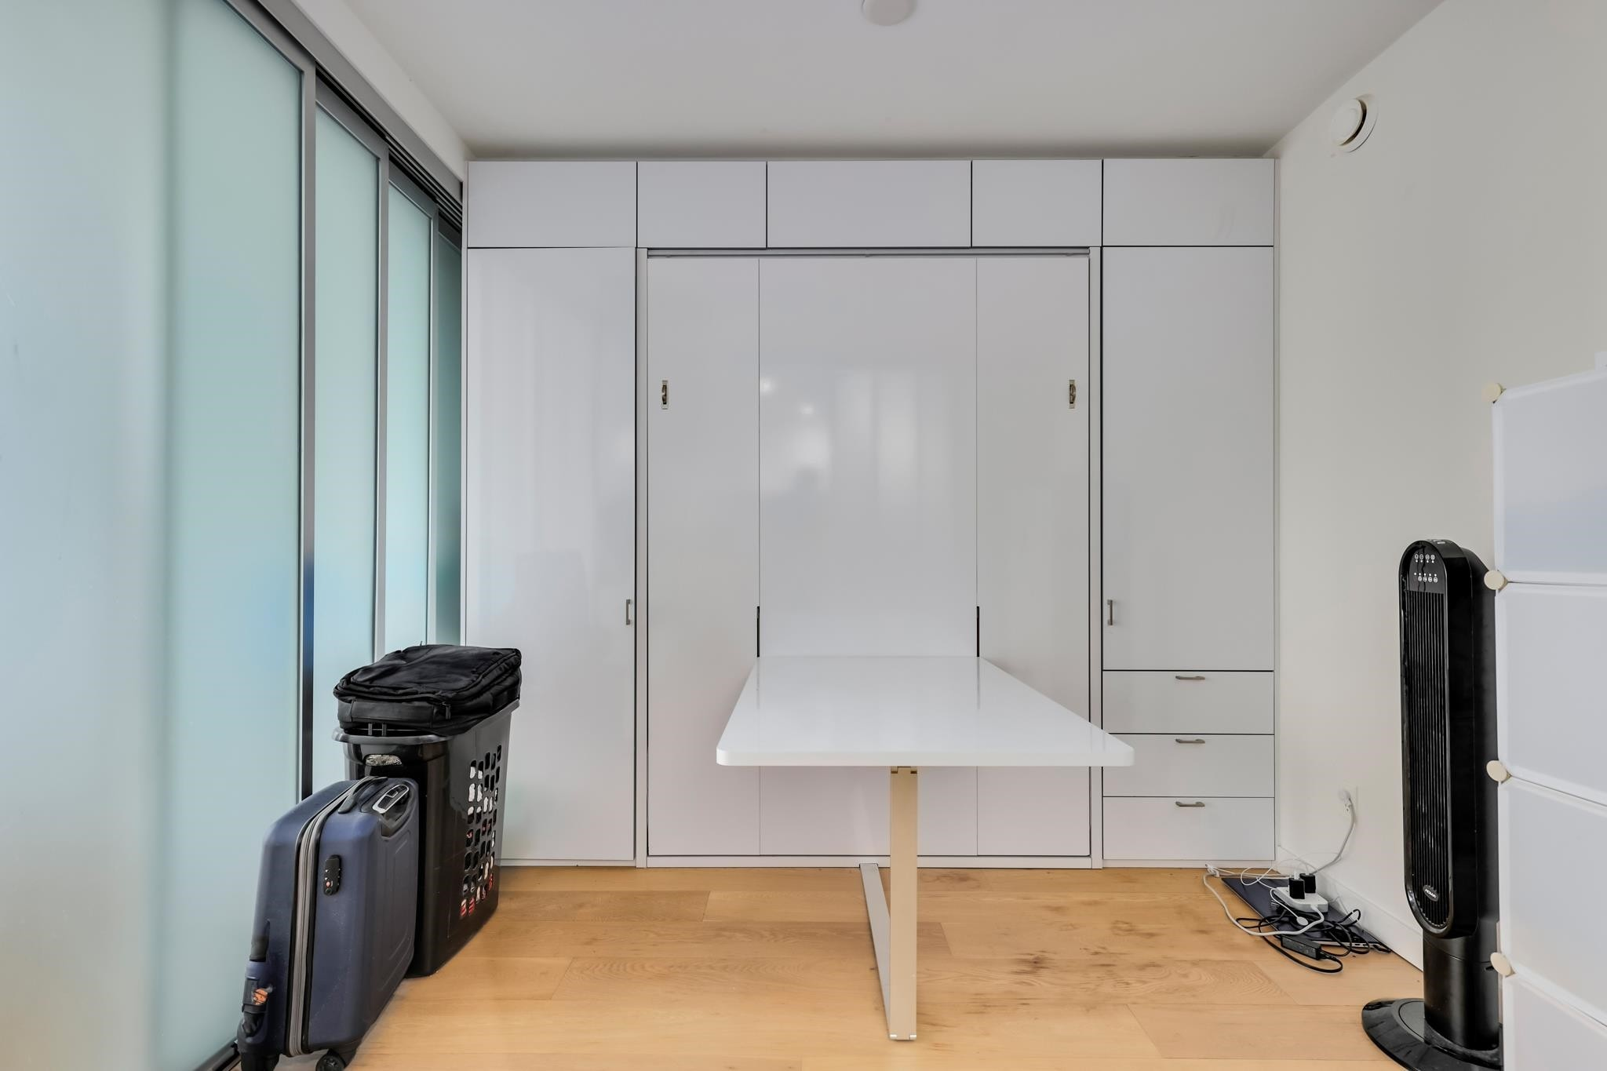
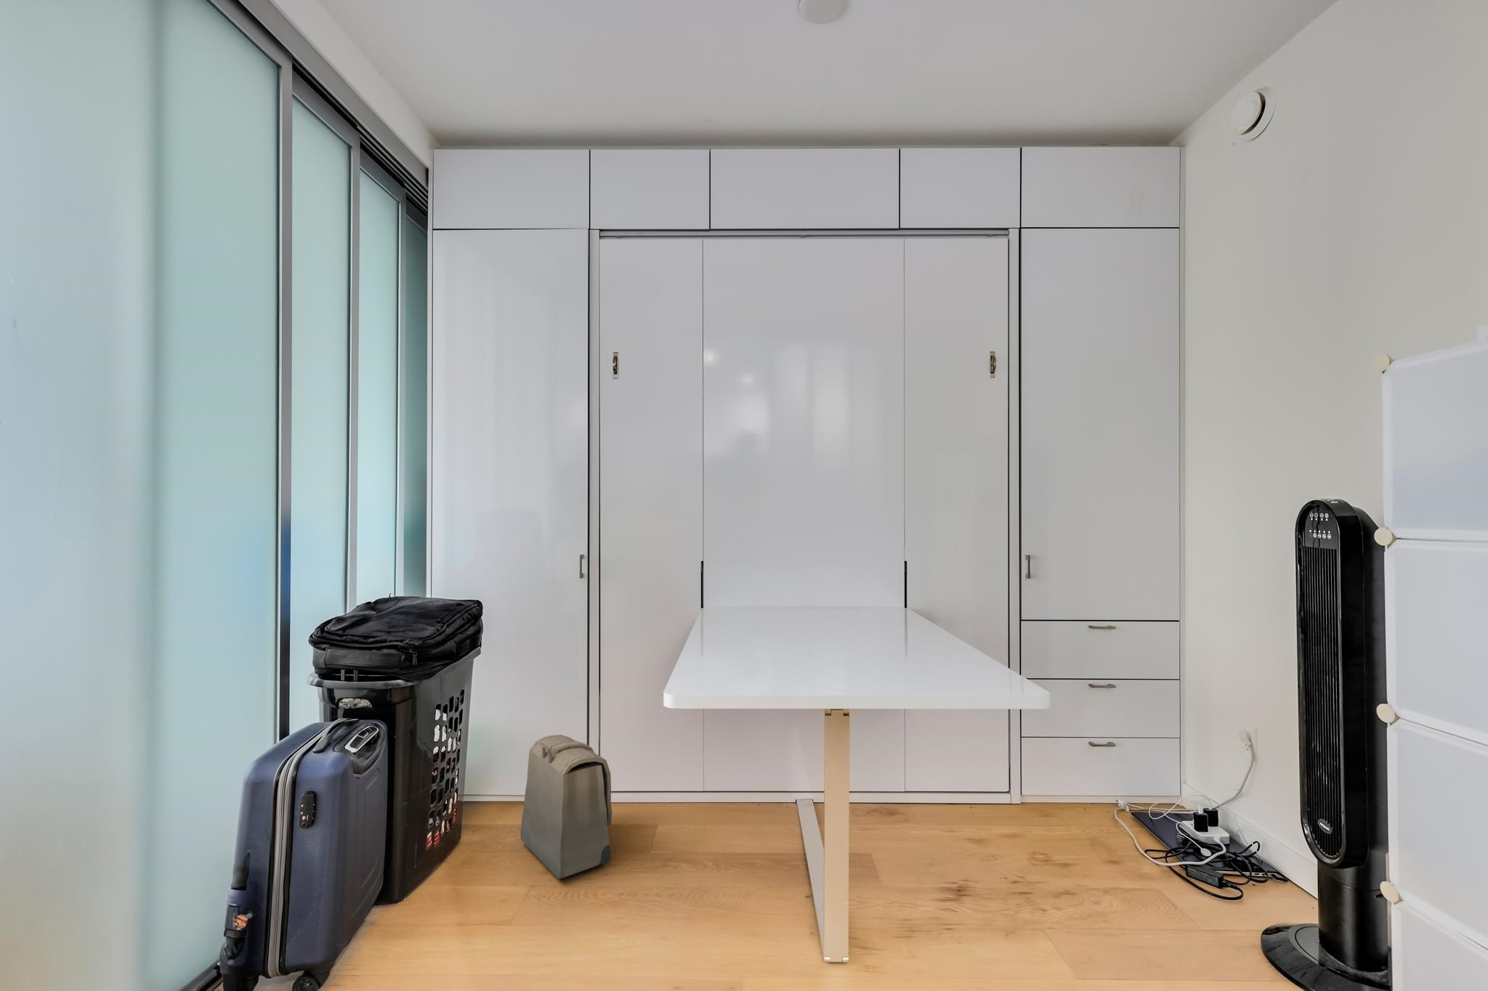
+ backpack [520,734,613,879]
